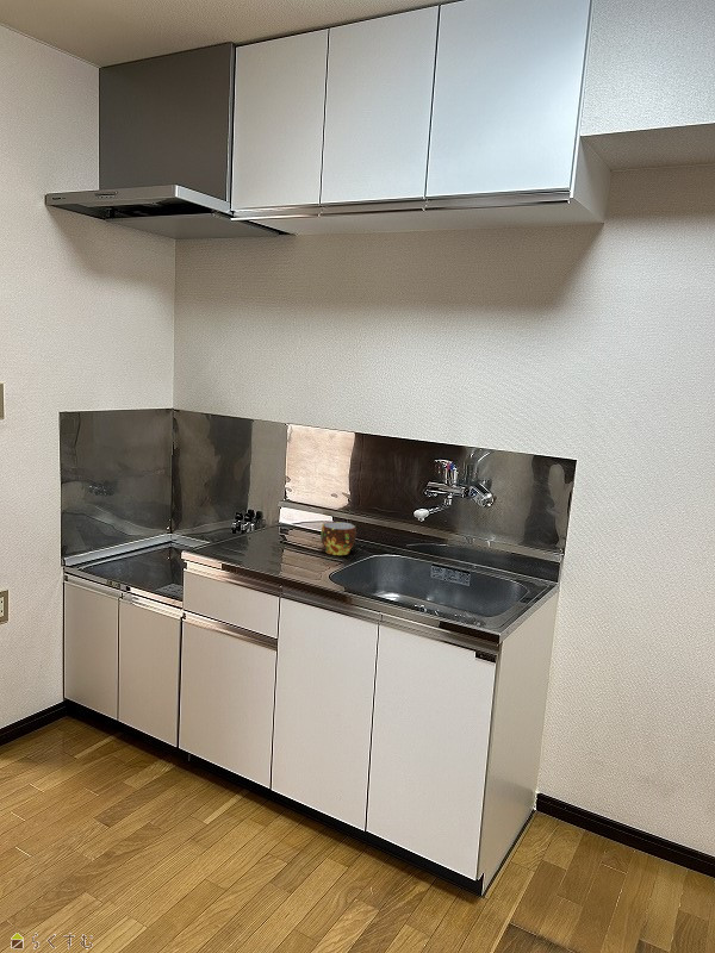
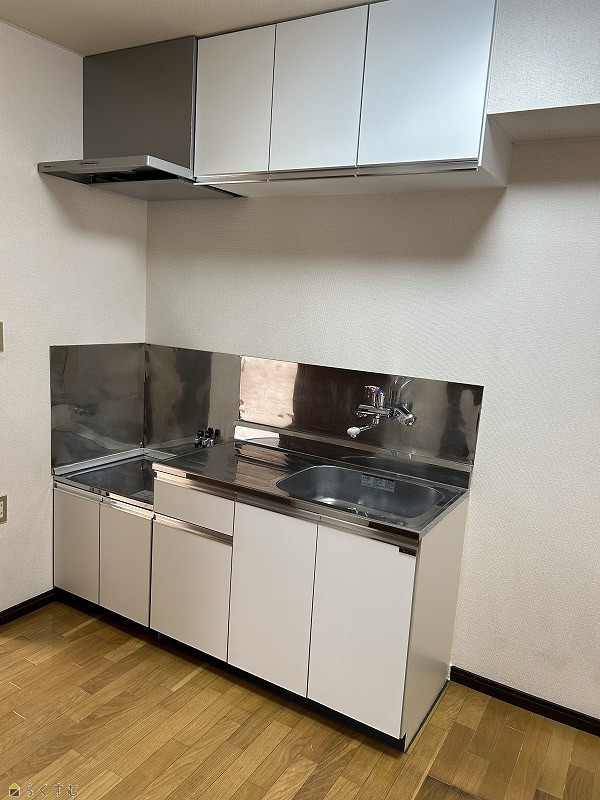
- cup [319,521,358,556]
